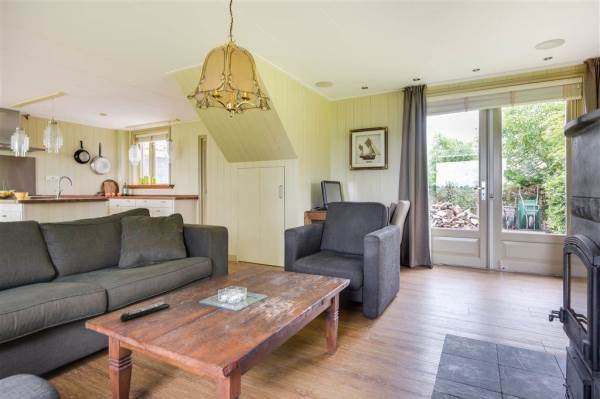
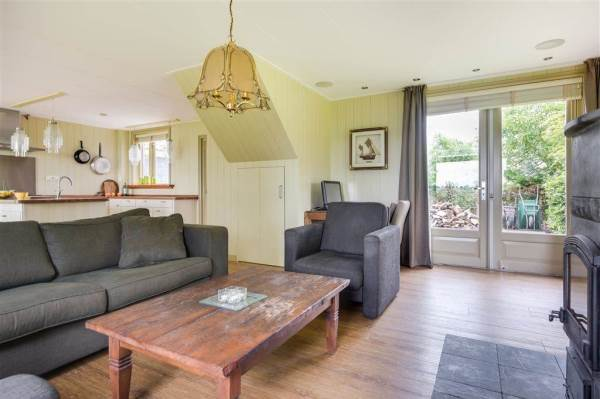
- remote control [119,301,171,322]
